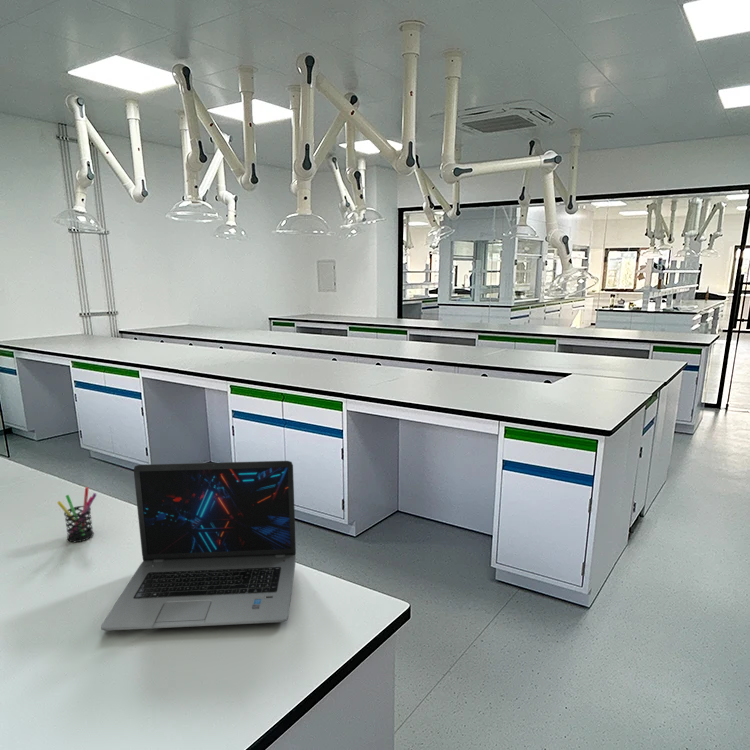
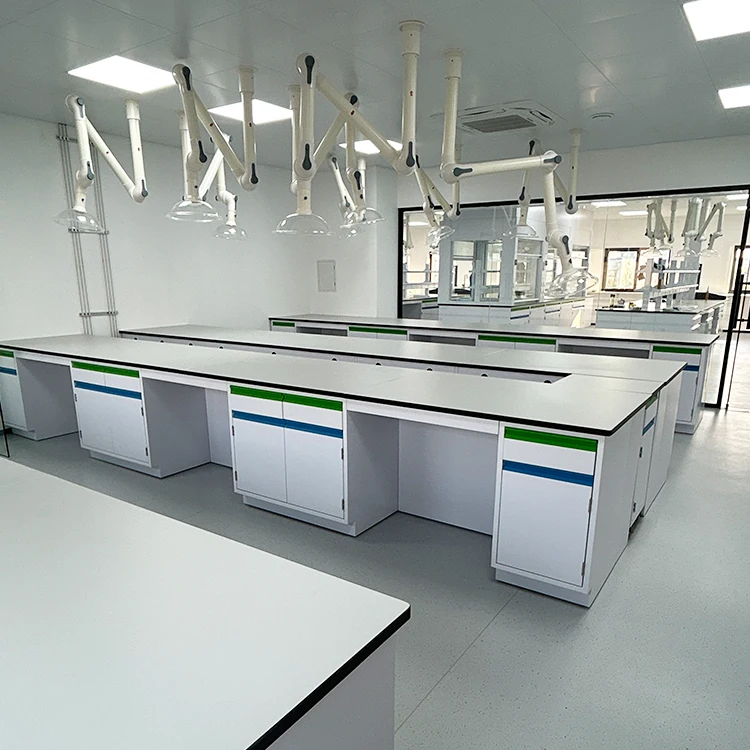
- pen holder [57,486,97,543]
- laptop [100,460,297,632]
